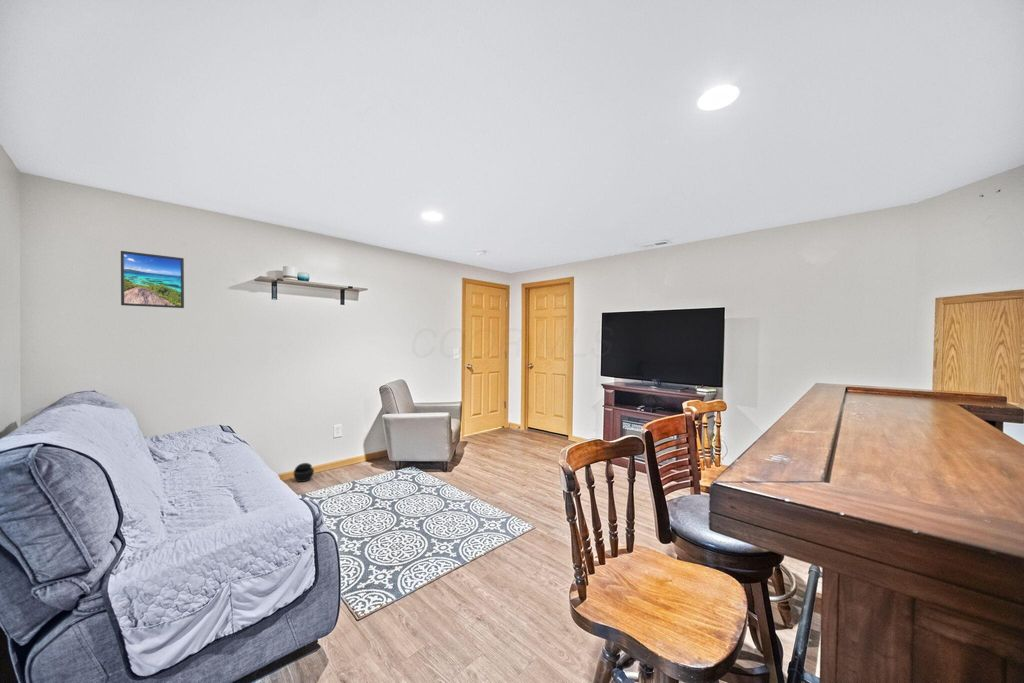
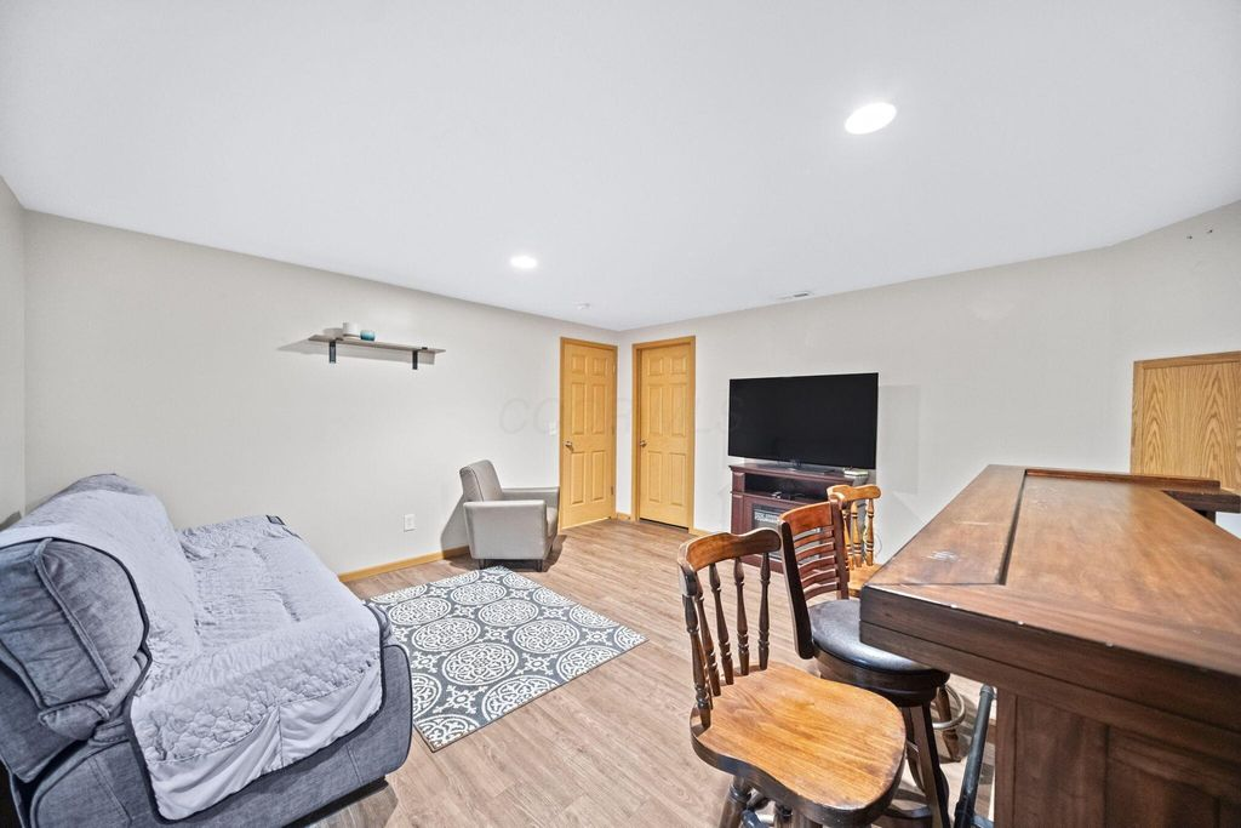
- speaker [293,462,315,483]
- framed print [120,250,185,309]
